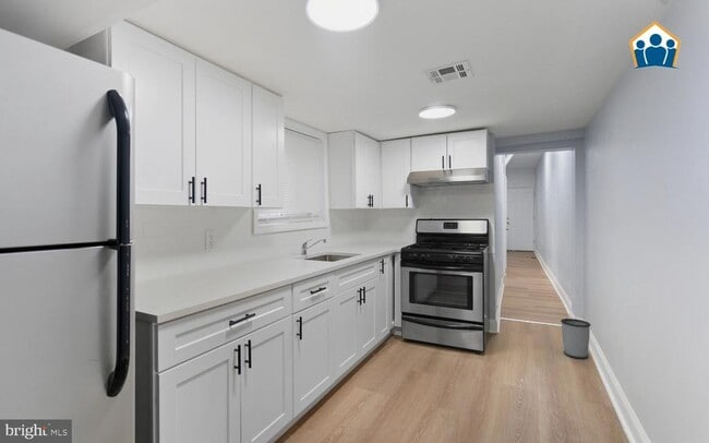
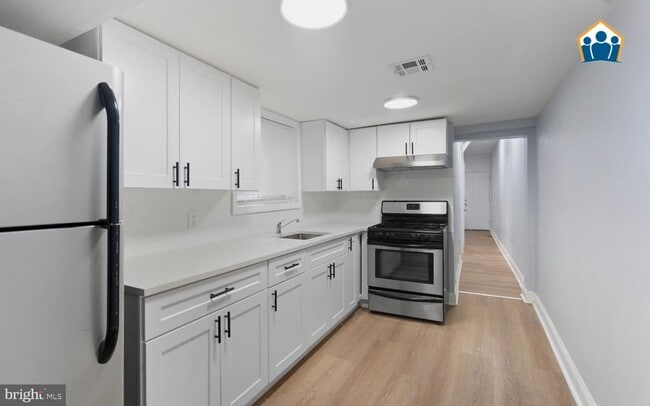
- wastebasket [560,318,591,360]
